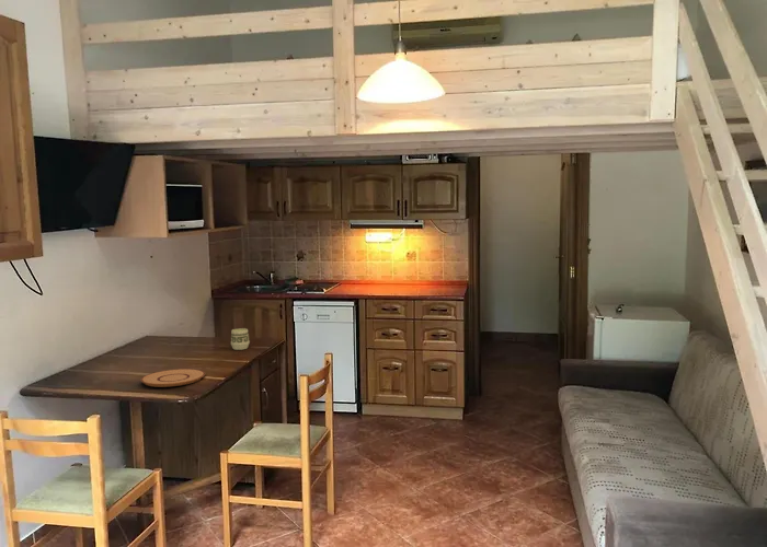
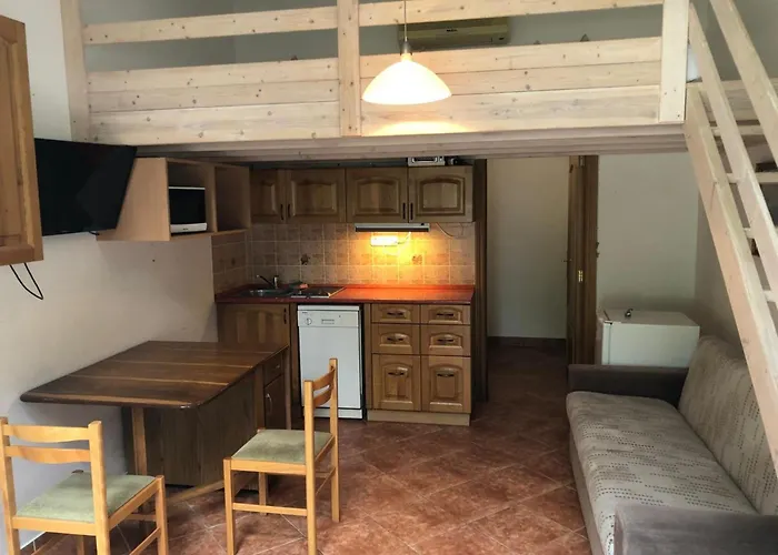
- plate [139,368,206,388]
- cup [230,327,251,351]
